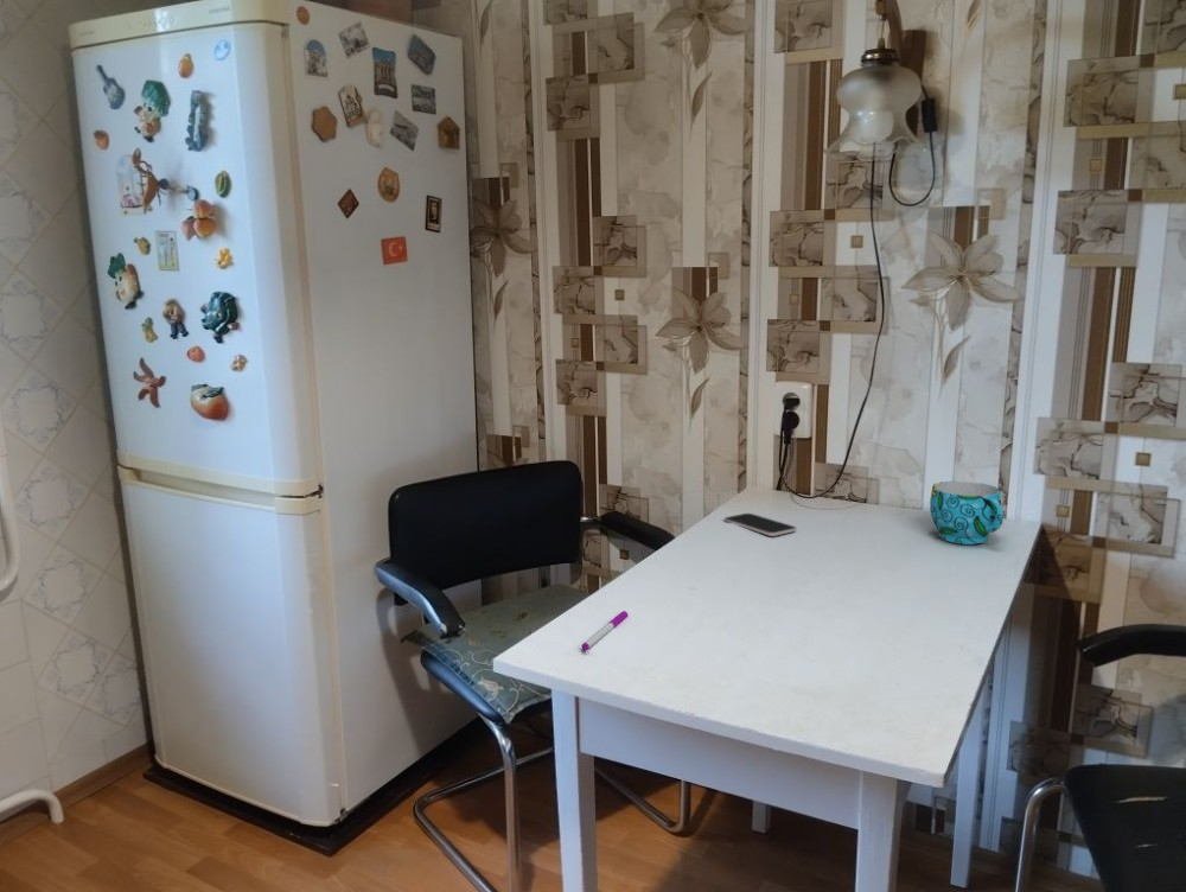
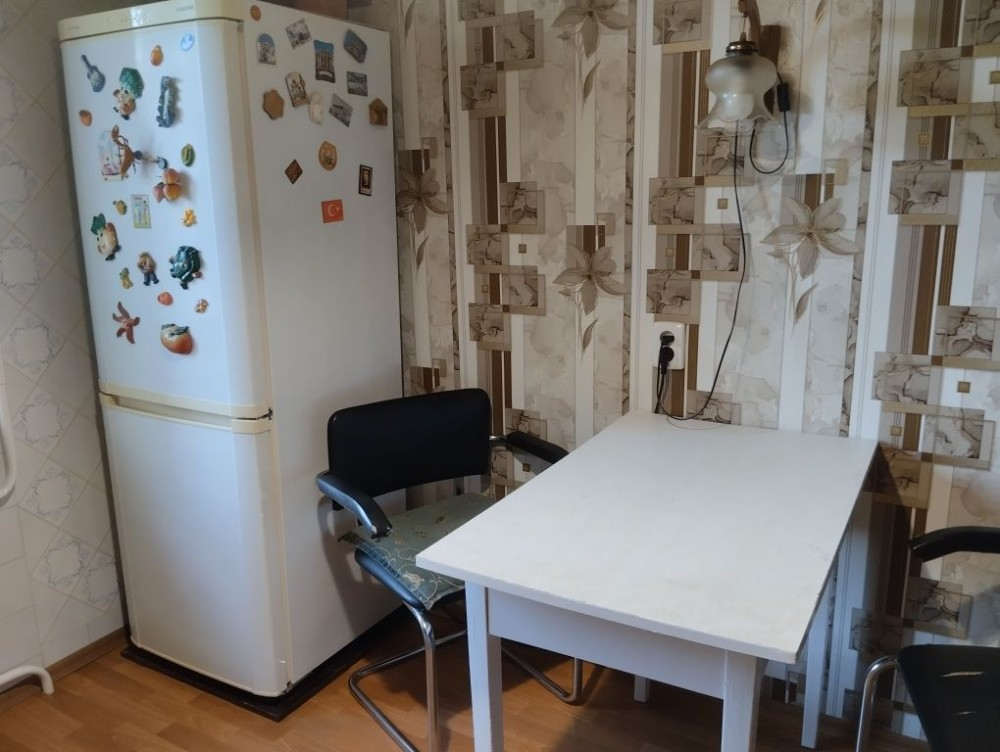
- smartphone [723,512,798,537]
- pen [580,610,630,651]
- cup [929,480,1005,546]
